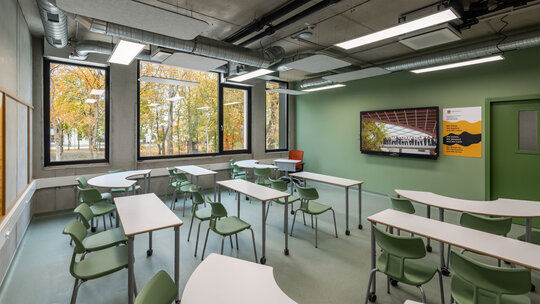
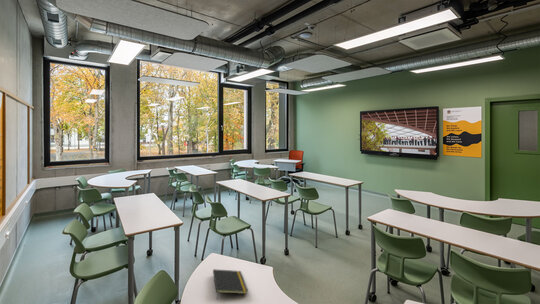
+ notepad [212,268,249,301]
